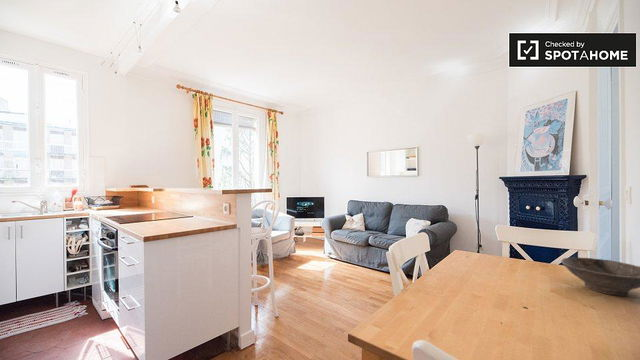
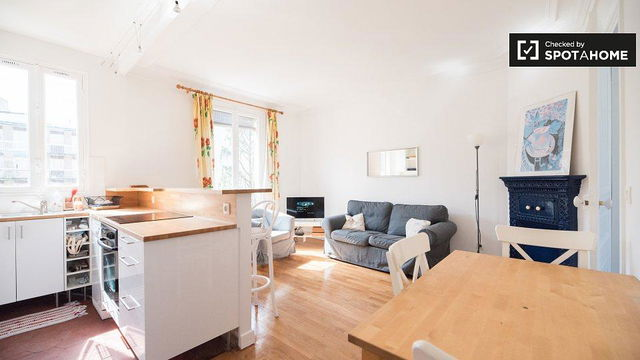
- bowl [560,256,640,297]
